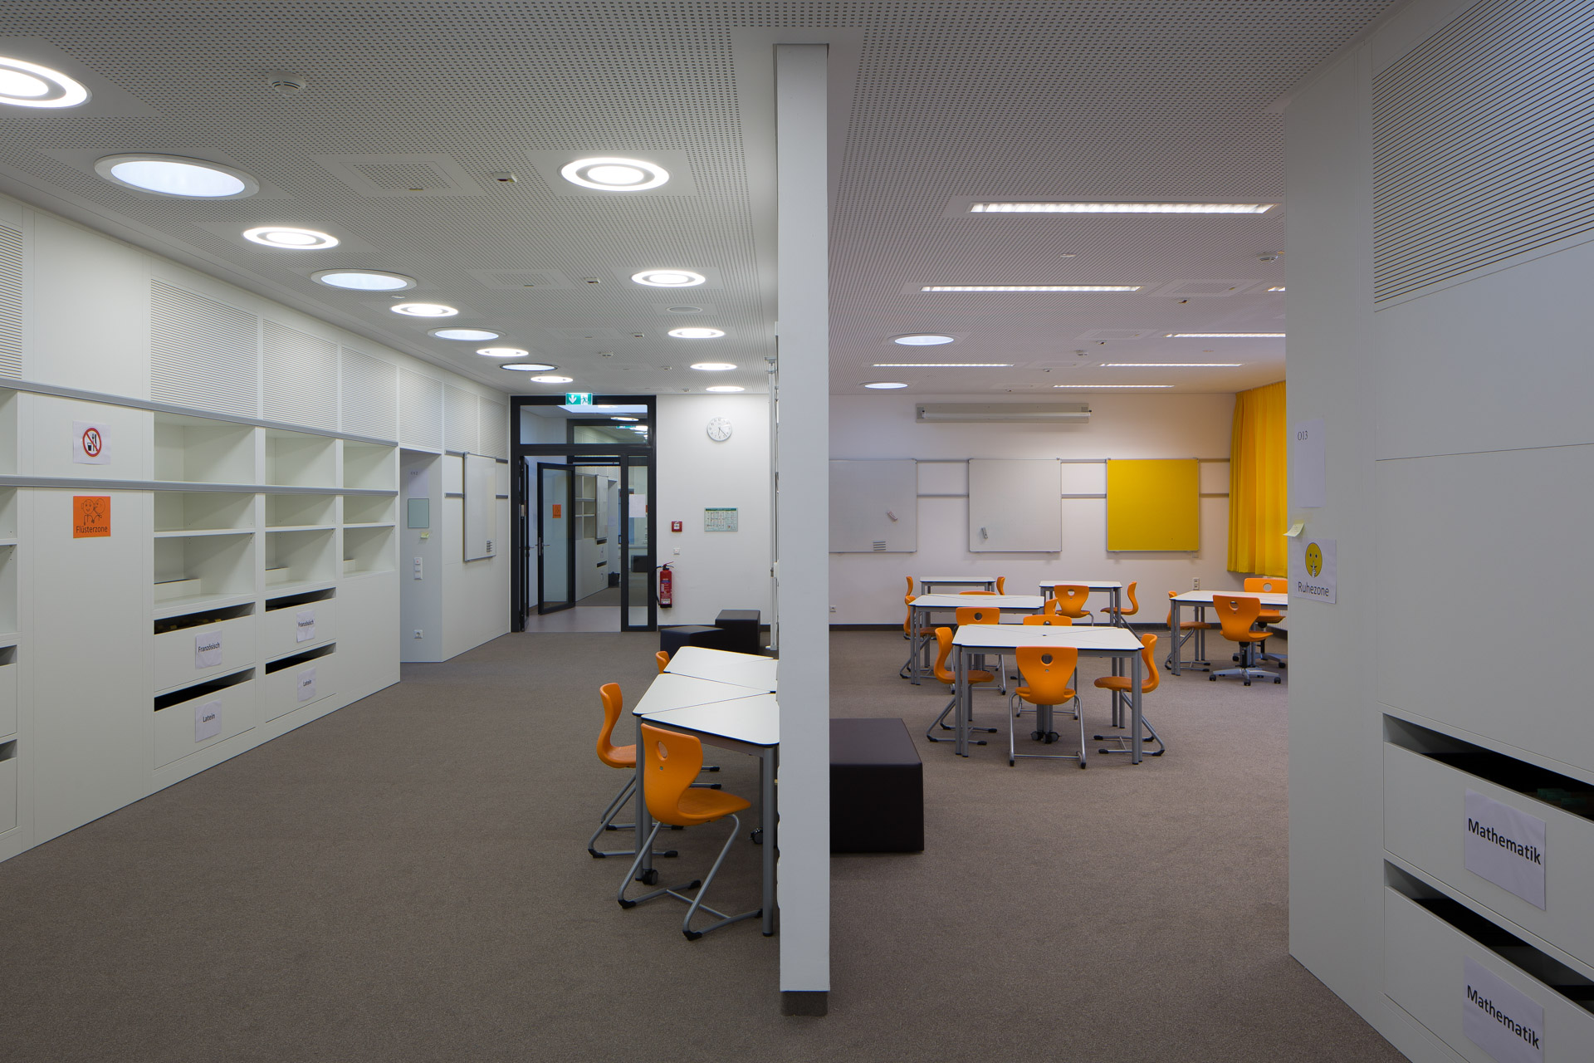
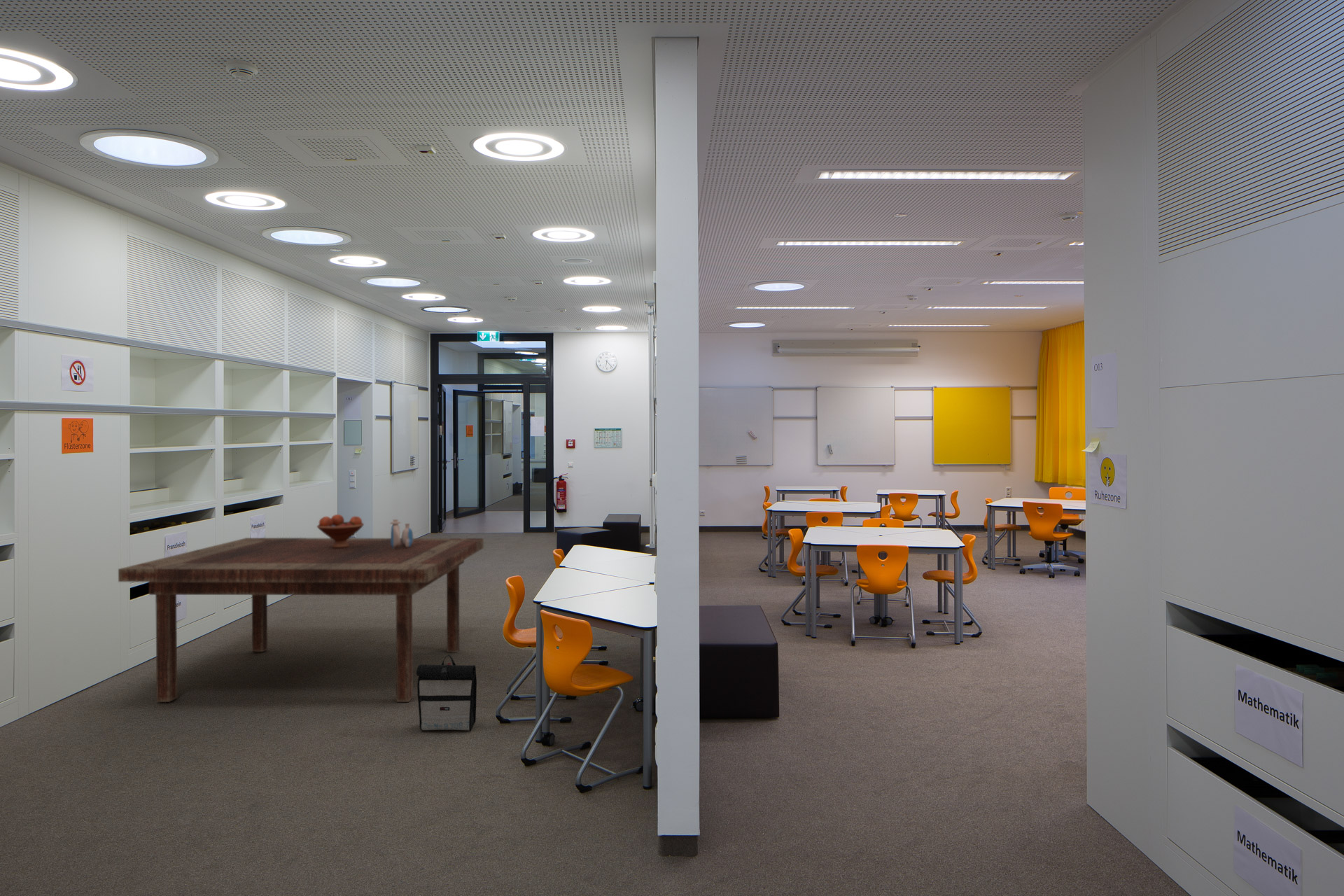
+ water jug [390,519,414,549]
+ fruit bowl [316,514,365,548]
+ dining table [118,537,484,703]
+ backpack [416,654,477,731]
